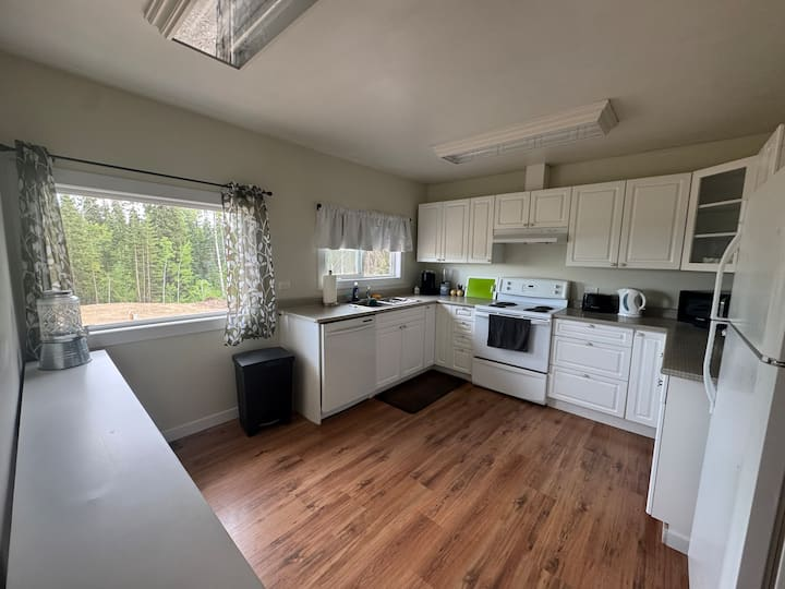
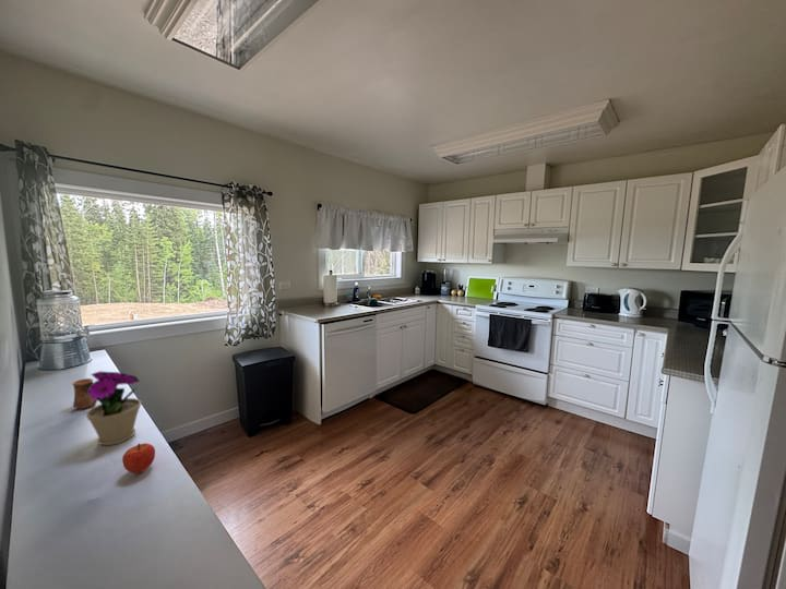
+ cup [72,377,98,410]
+ fruit [121,442,156,474]
+ flower pot [85,370,142,446]
